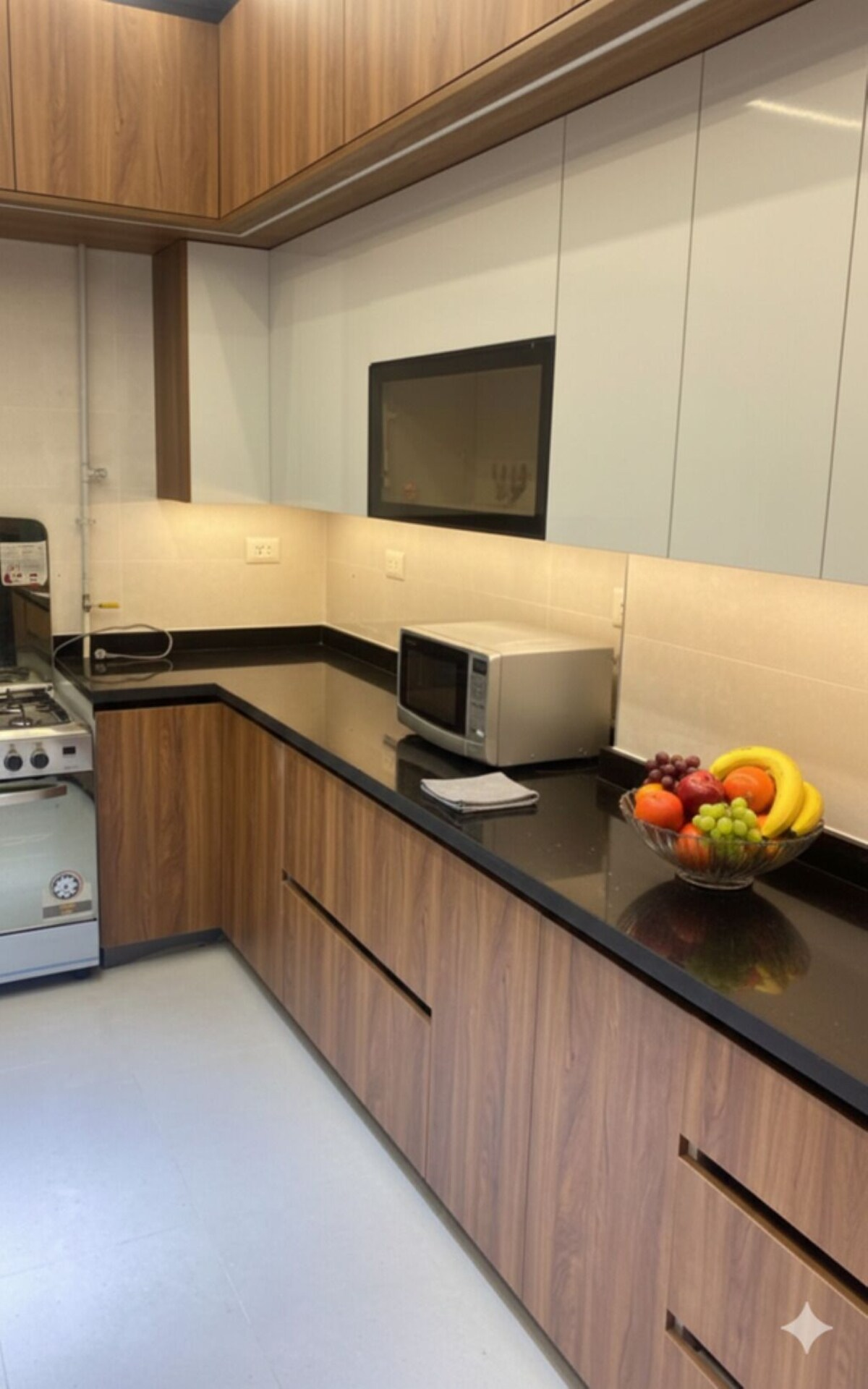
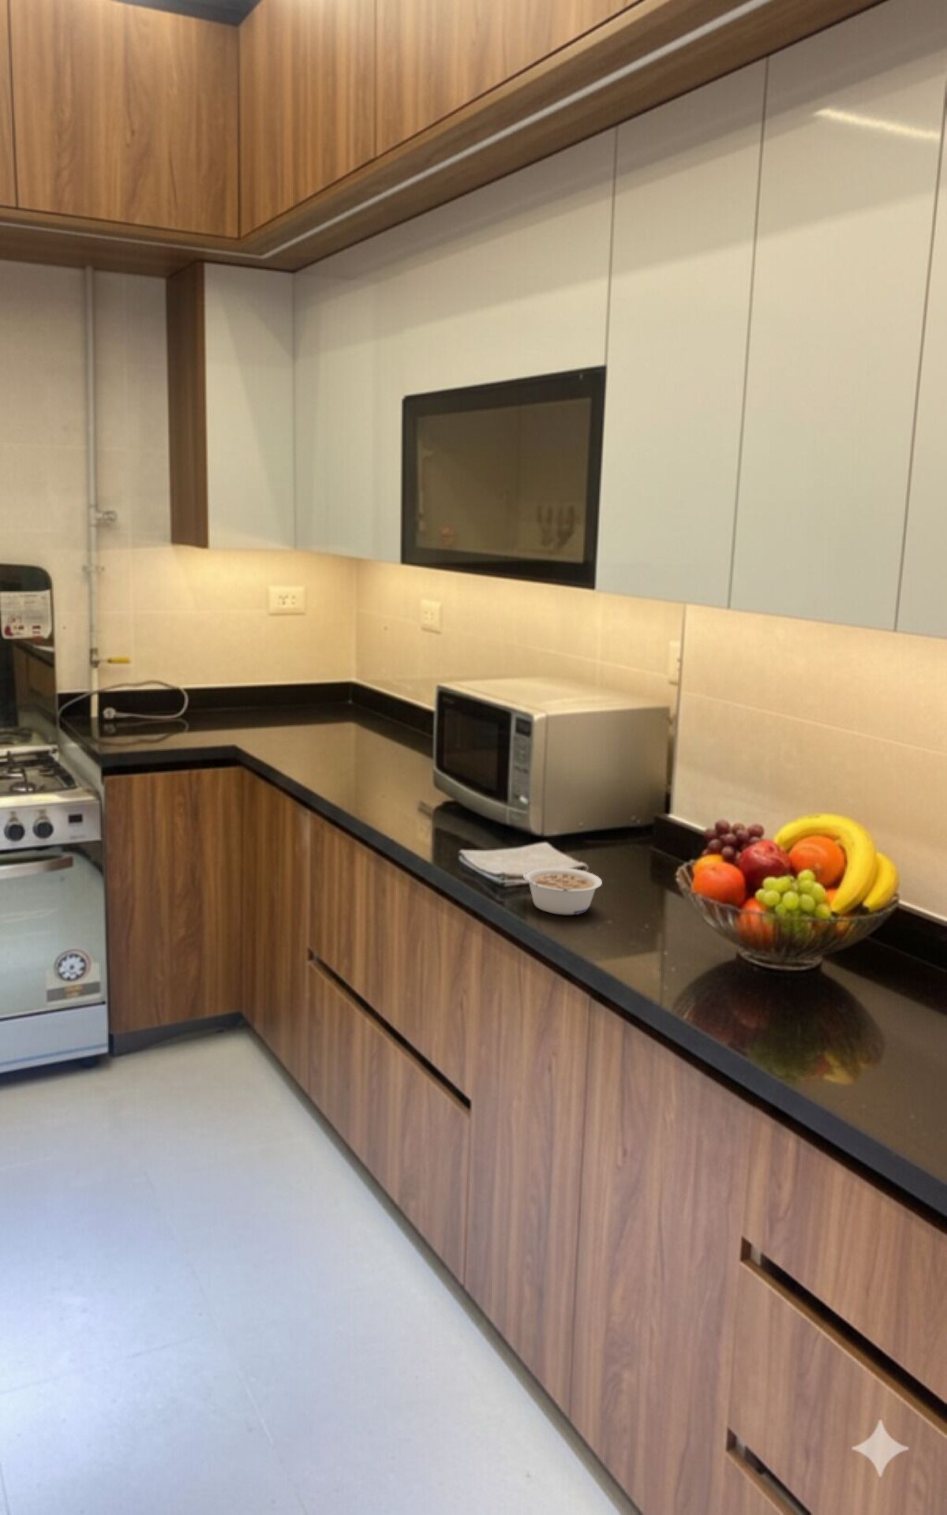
+ legume [523,866,603,915]
